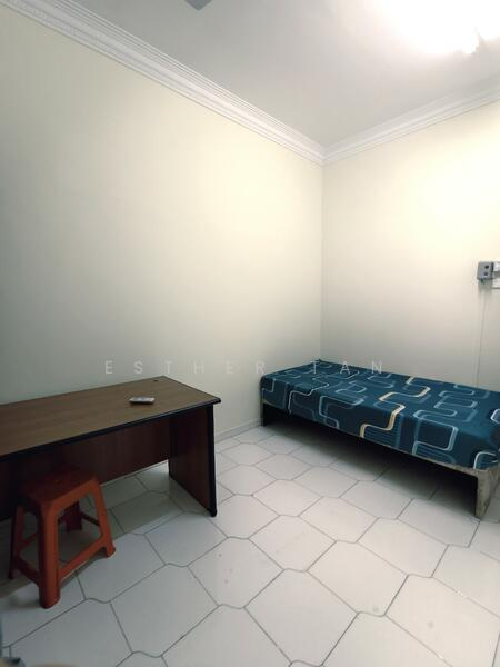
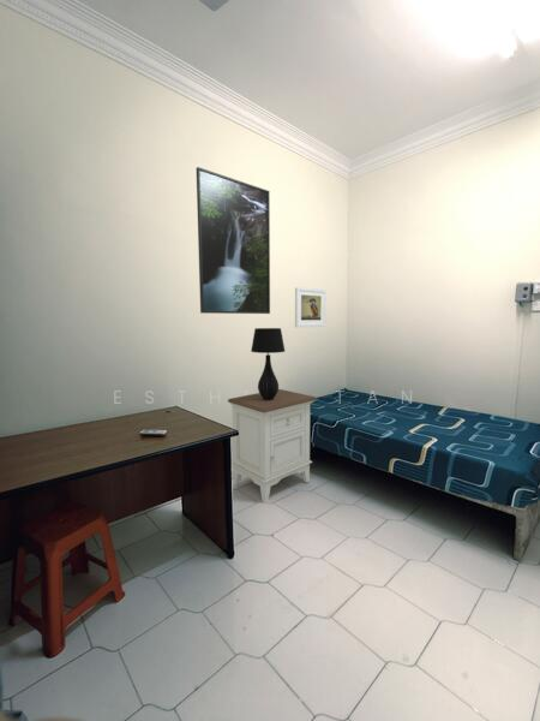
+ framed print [294,286,326,328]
+ table lamp [250,327,286,400]
+ nightstand [227,388,319,503]
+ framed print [196,166,271,315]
